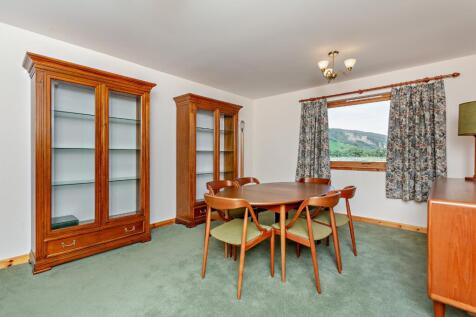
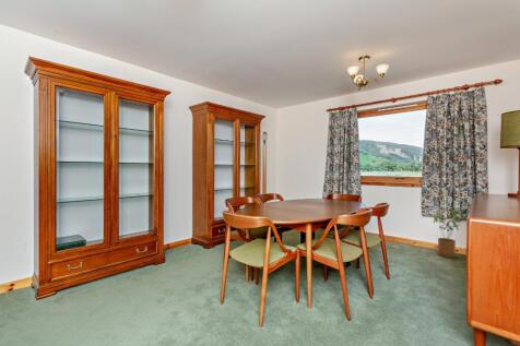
+ house plant [433,208,466,259]
